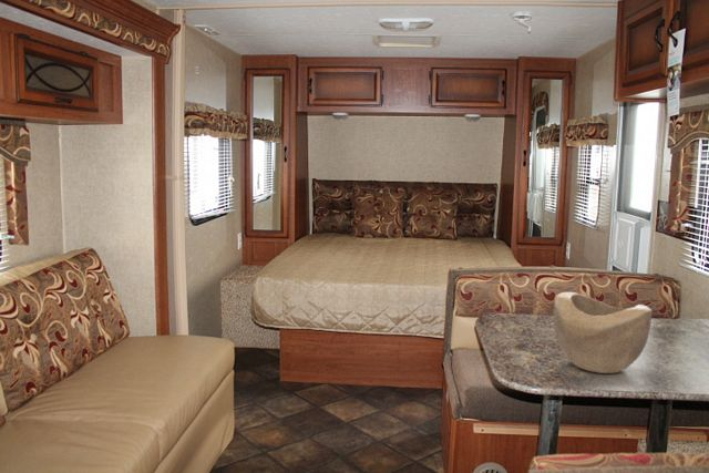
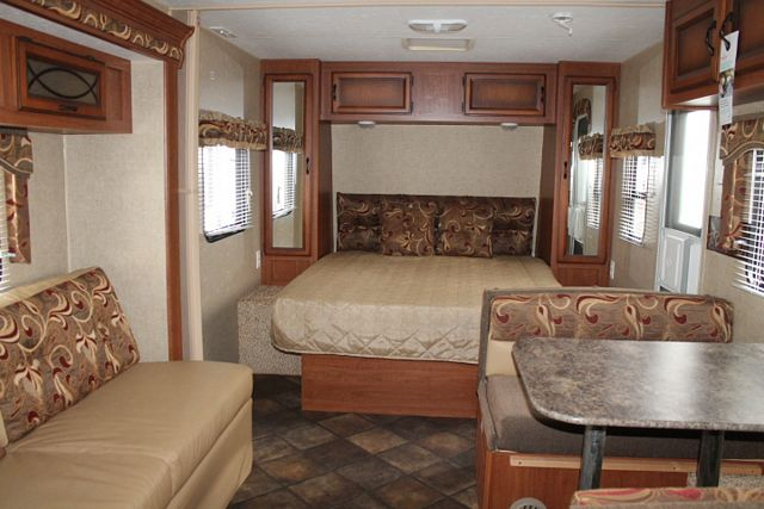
- decorative bowl [553,291,654,374]
